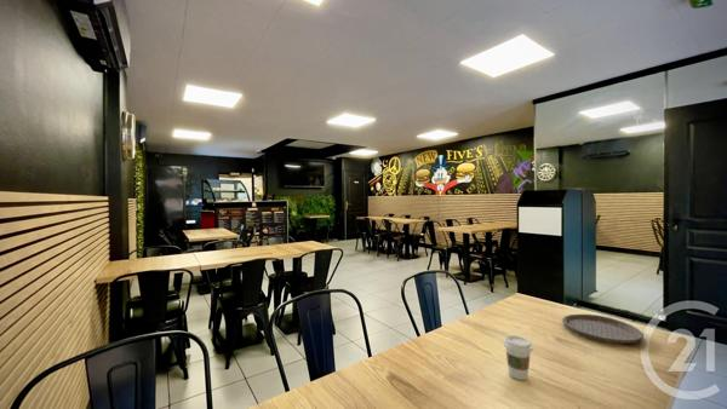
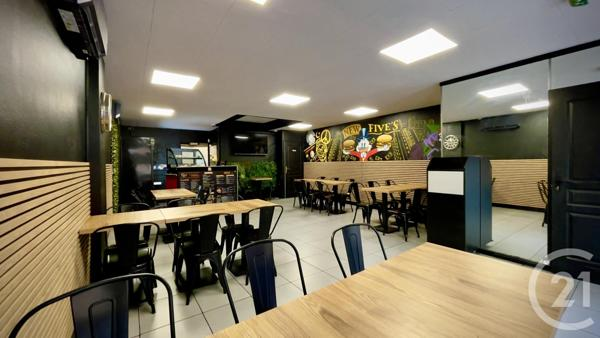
- plate [561,313,645,345]
- coffee cup [503,334,534,381]
